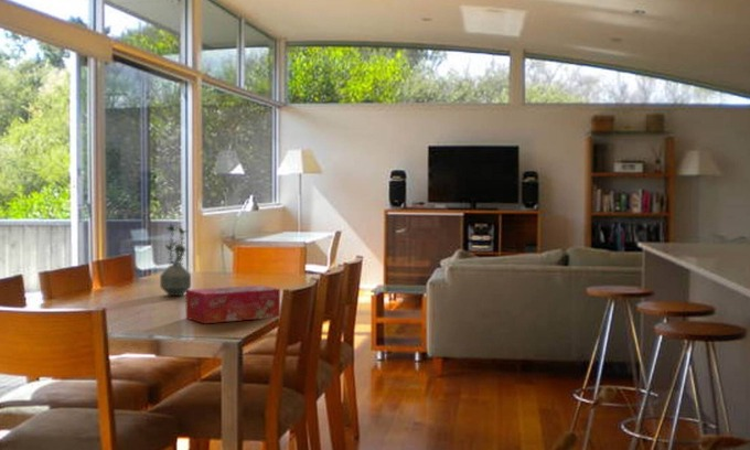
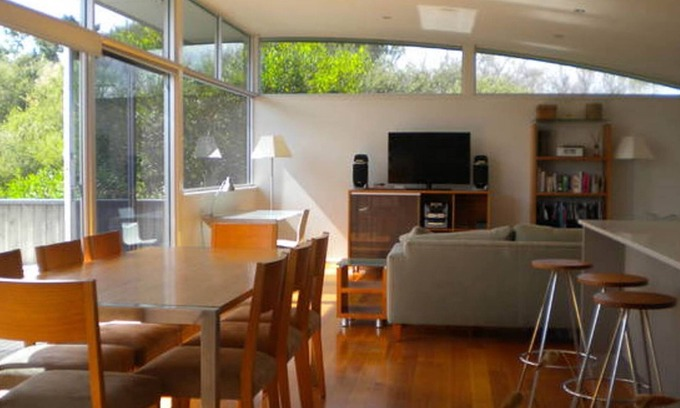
- potted plant [159,223,192,297]
- tissue box [185,285,281,324]
